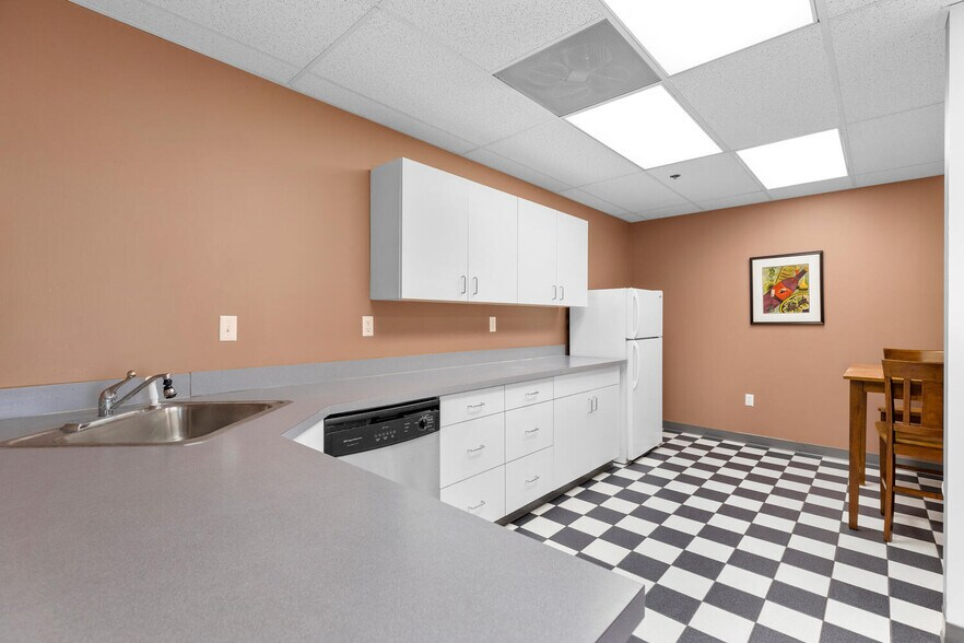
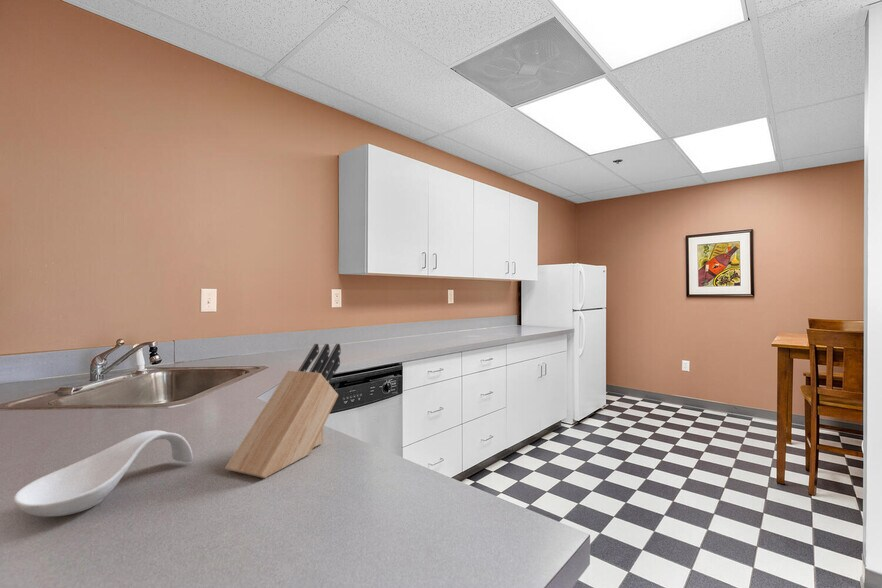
+ spoon rest [12,430,194,518]
+ knife block [224,343,342,479]
